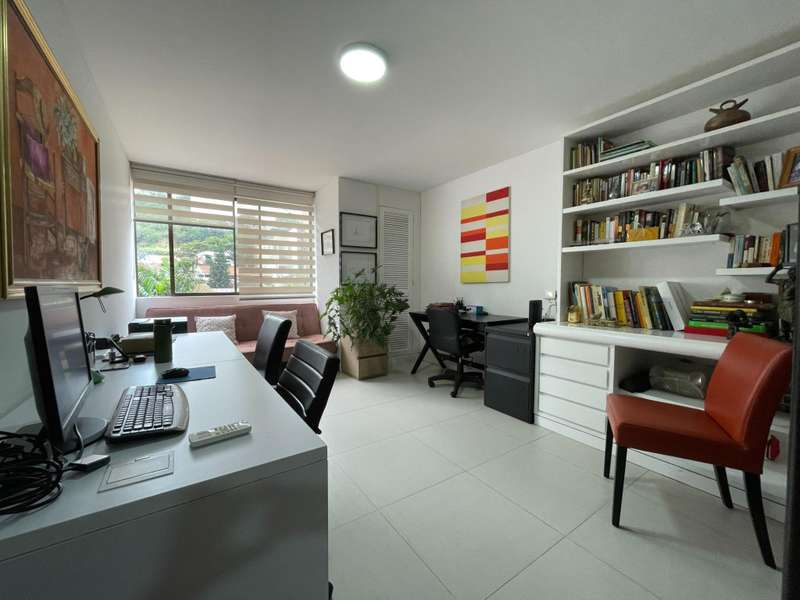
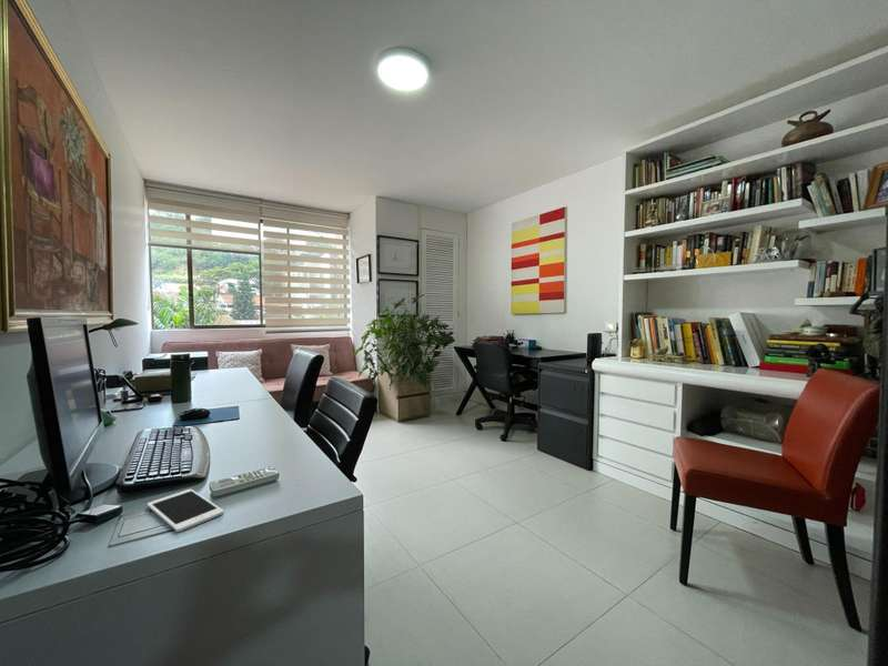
+ cell phone [147,488,224,533]
